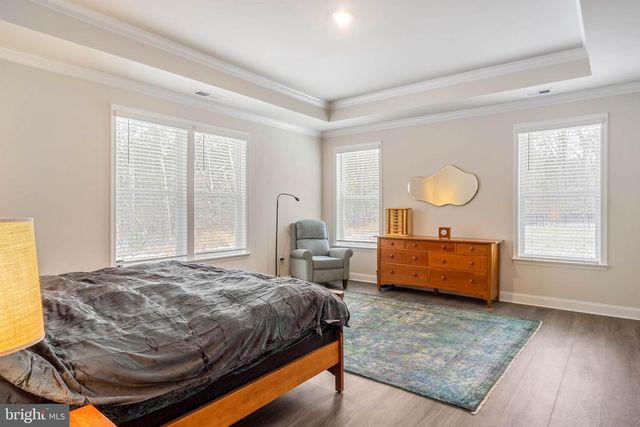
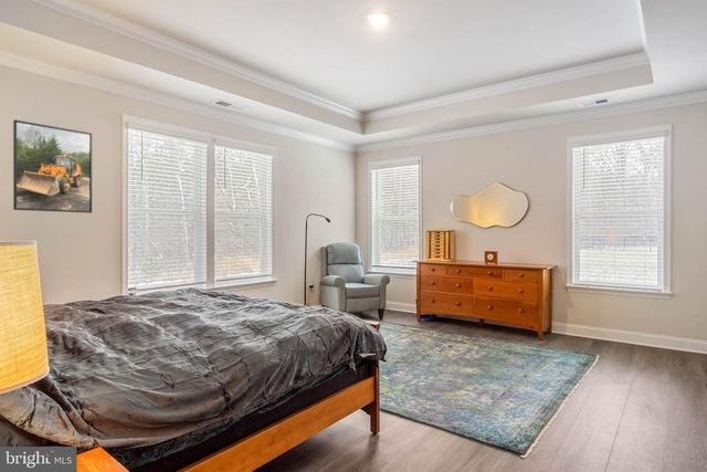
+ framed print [12,118,93,214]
